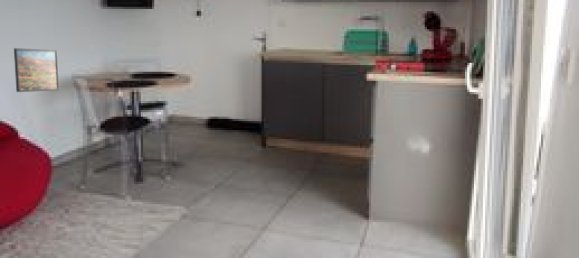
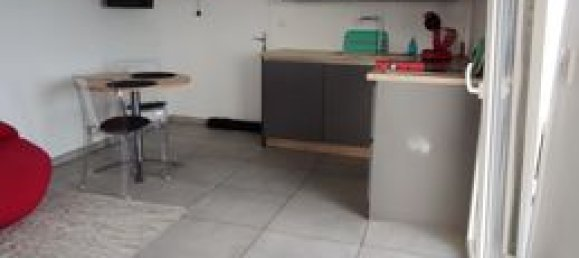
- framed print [13,47,60,93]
